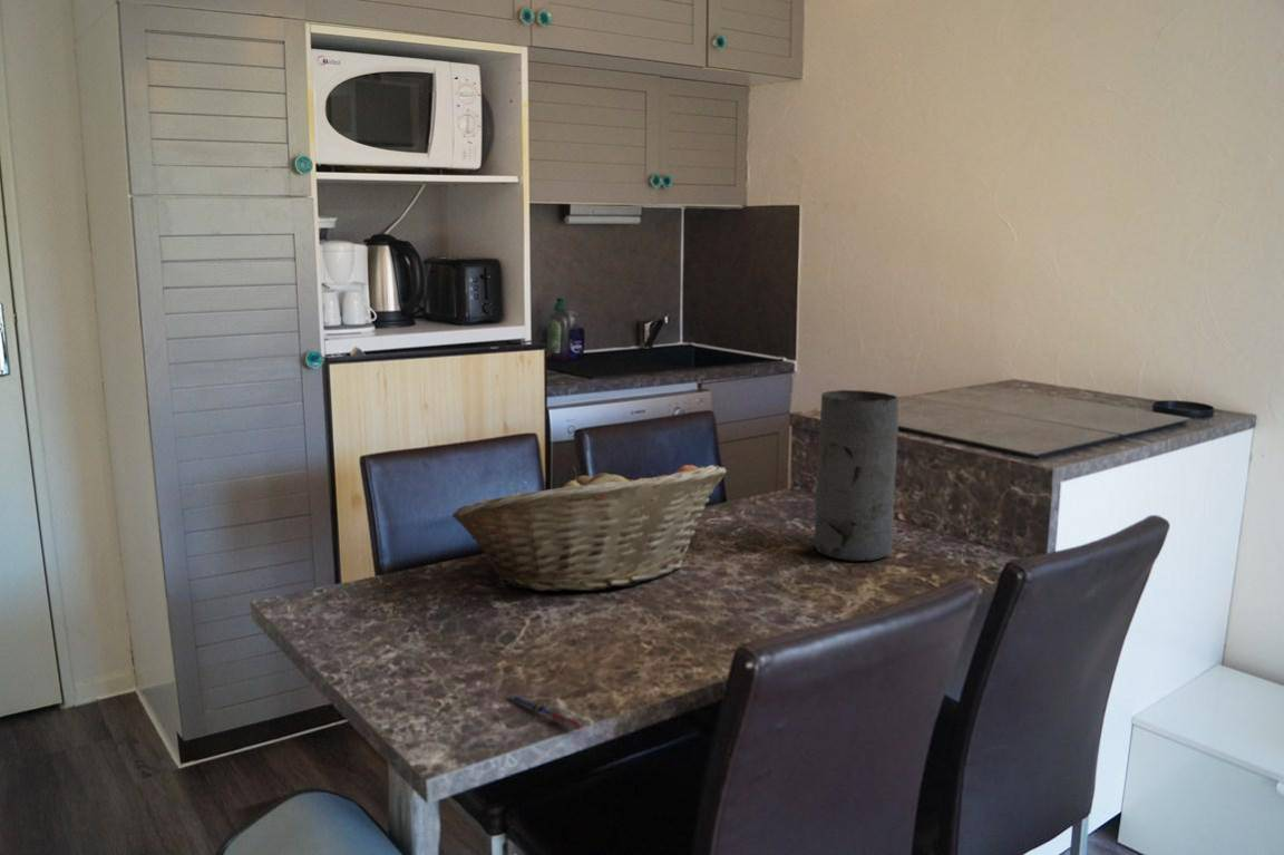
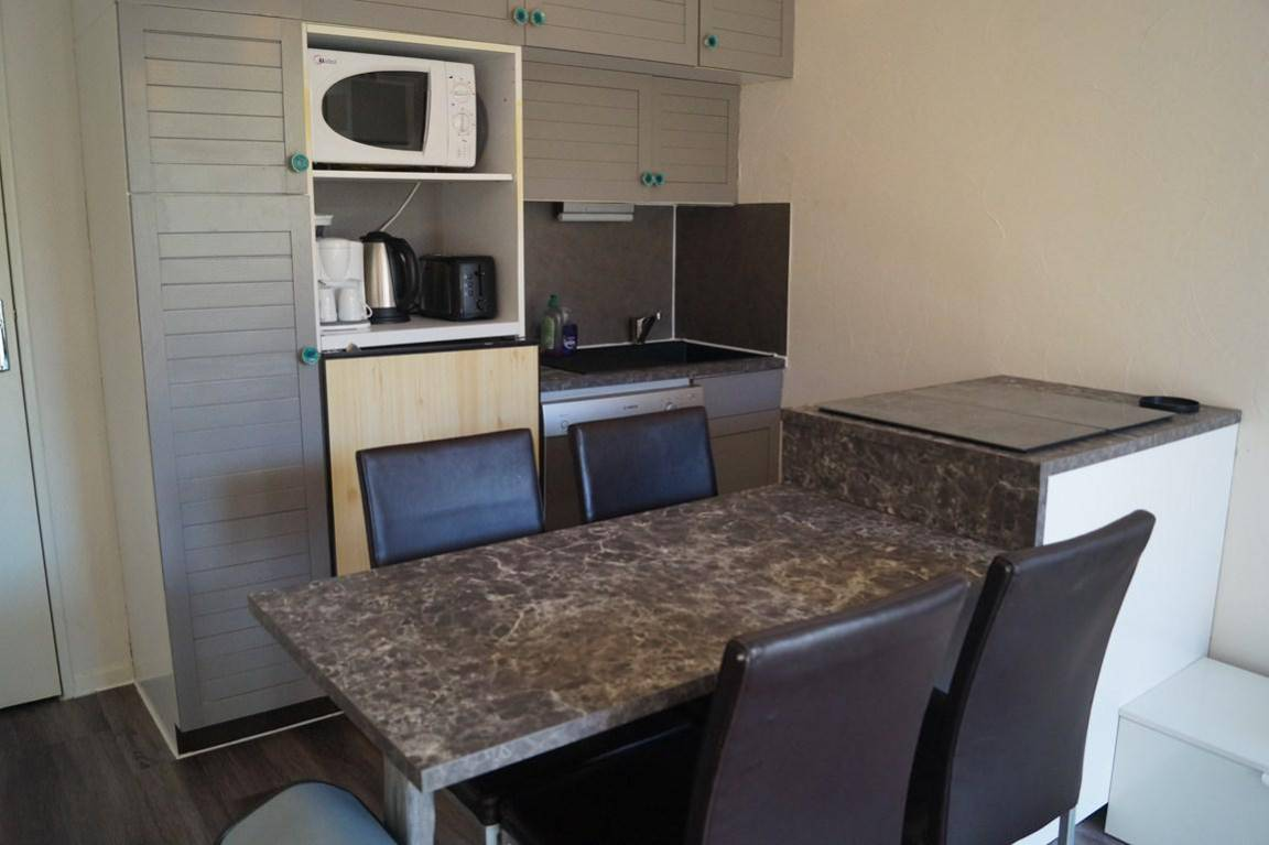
- vase [813,389,899,562]
- pen [506,693,583,730]
- fruit basket [451,464,728,593]
